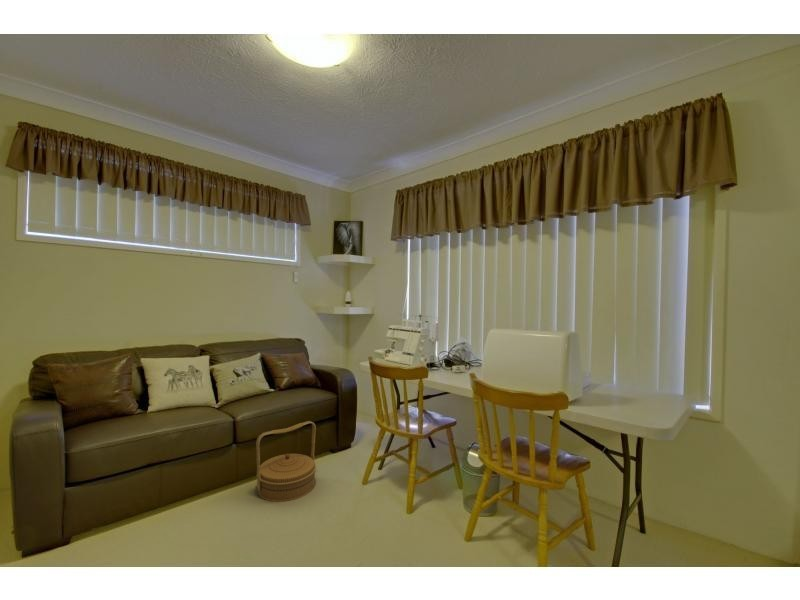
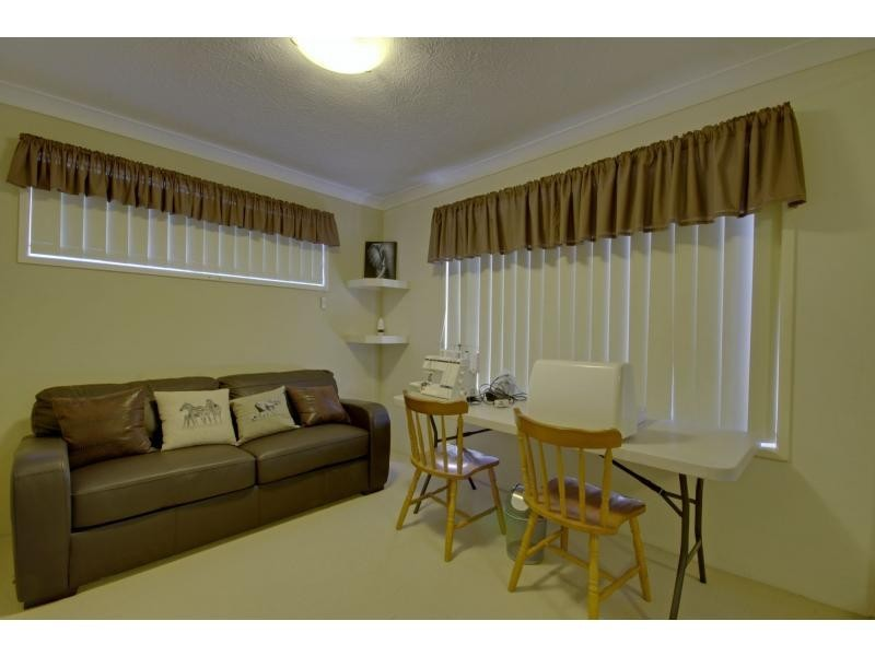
- woven basket [255,420,317,503]
